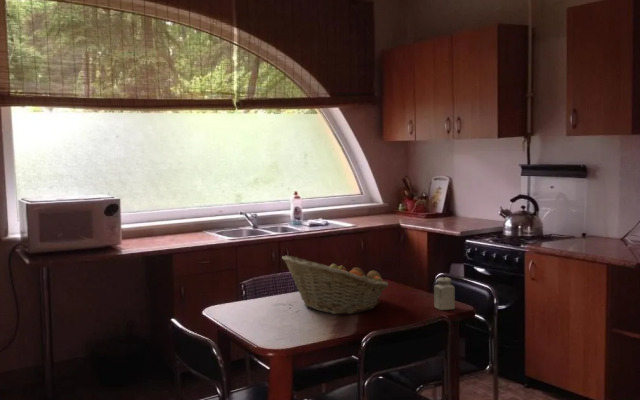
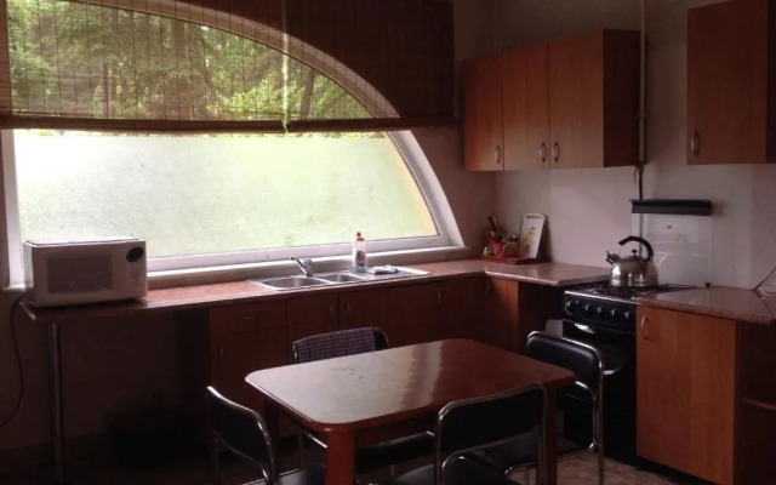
- salt shaker [433,276,456,311]
- fruit basket [281,254,390,315]
